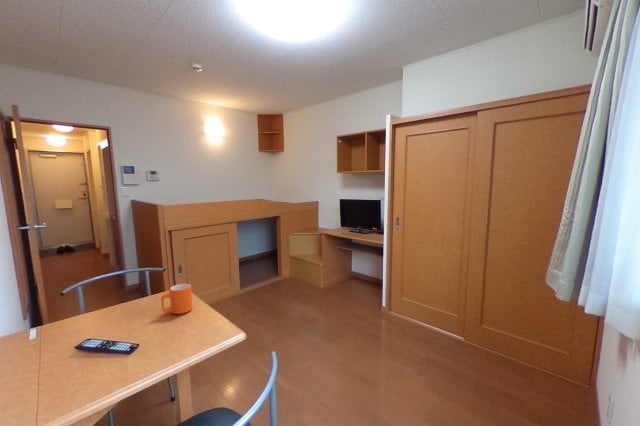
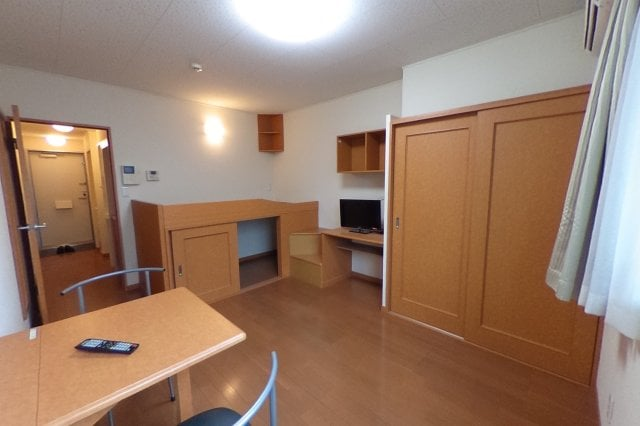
- mug [160,283,193,315]
